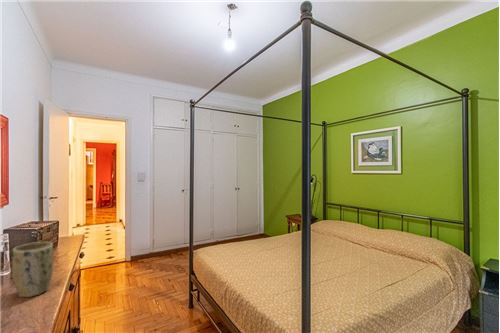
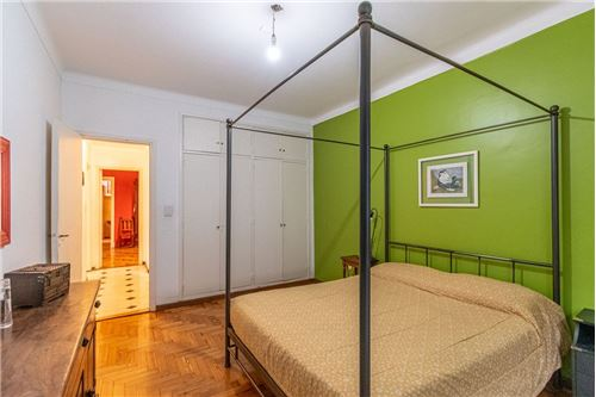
- plant pot [11,241,54,298]
